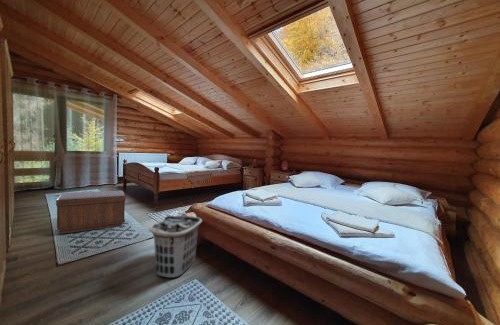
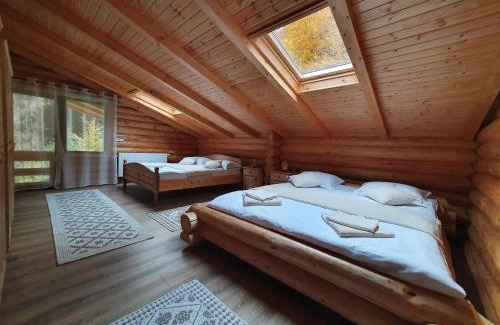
- bench [55,190,126,235]
- clothes hamper [148,215,203,279]
